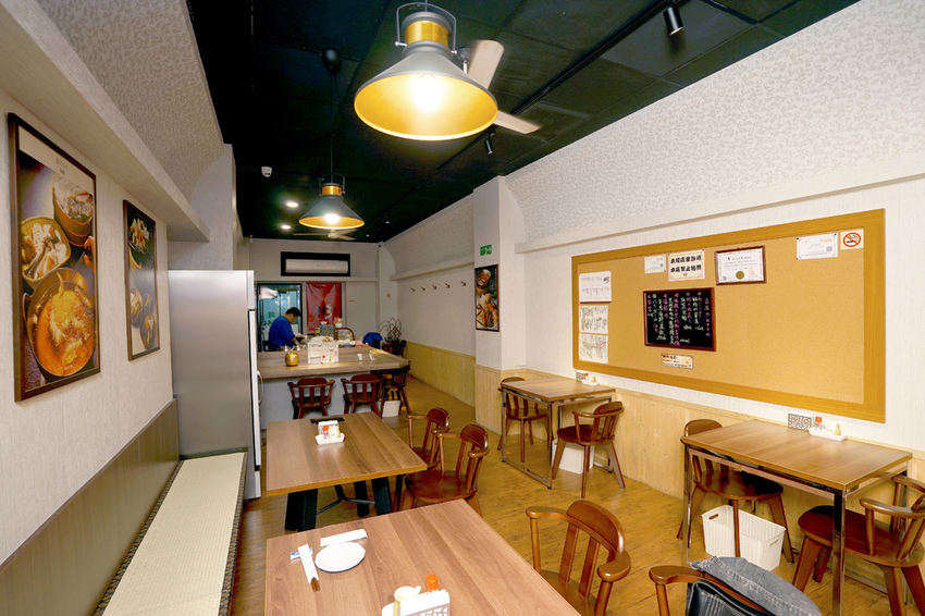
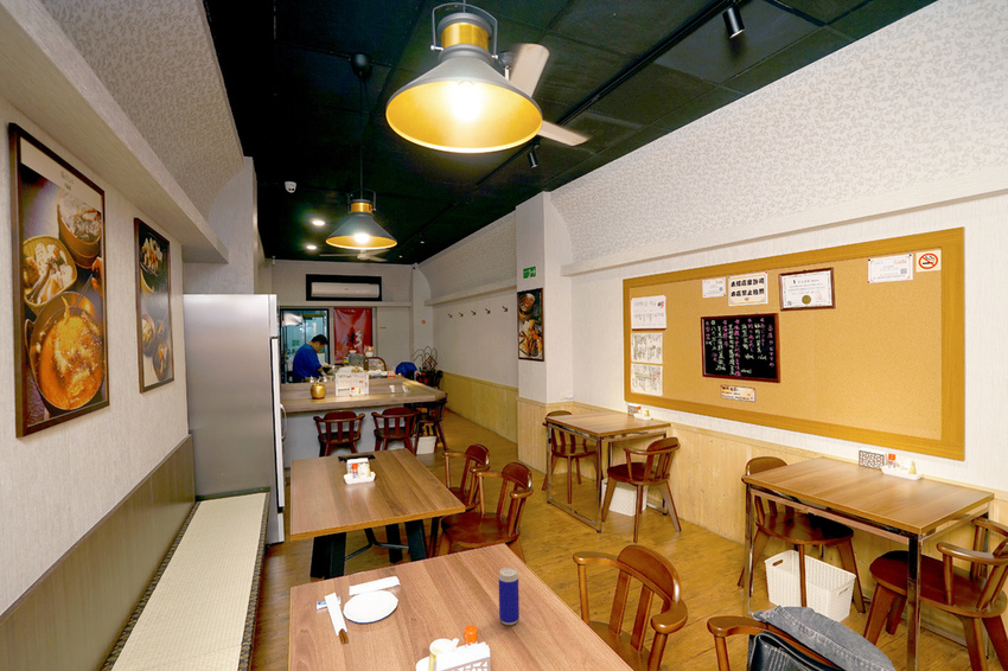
+ beverage can [498,567,521,626]
